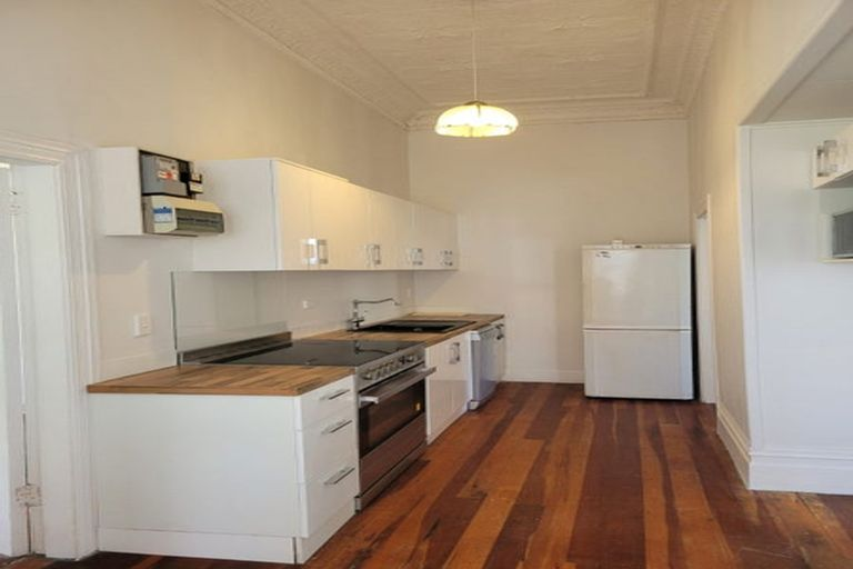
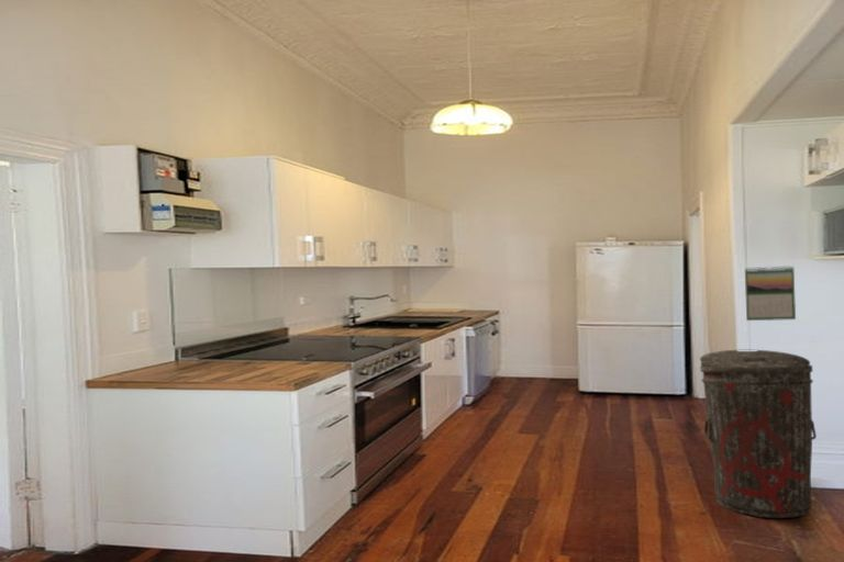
+ calendar [744,265,797,322]
+ trash can [699,349,818,519]
